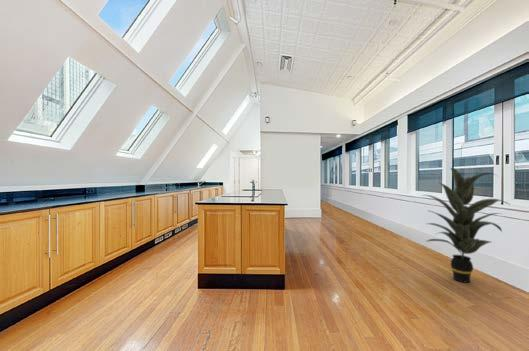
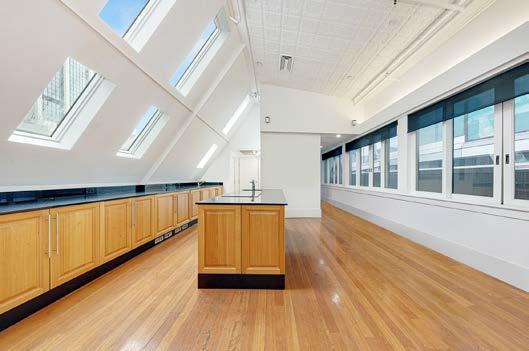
- indoor plant [419,167,510,284]
